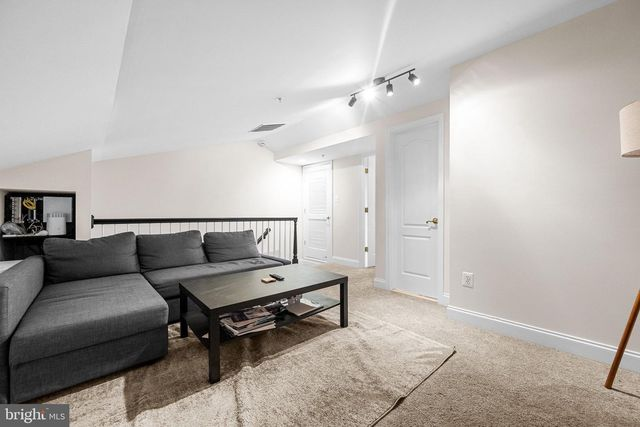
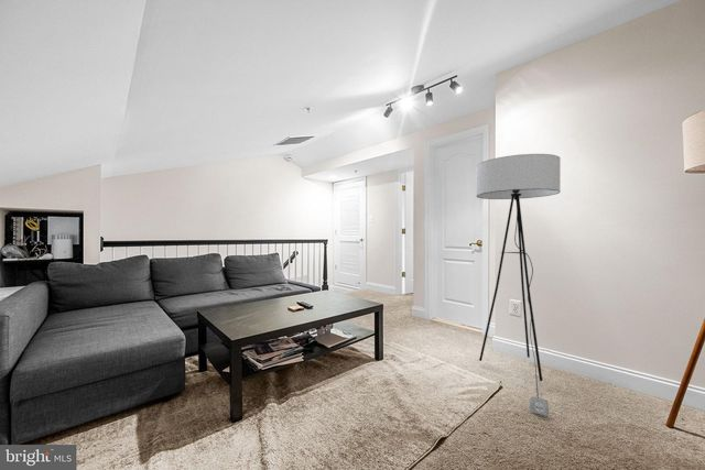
+ floor lamp [476,153,562,417]
